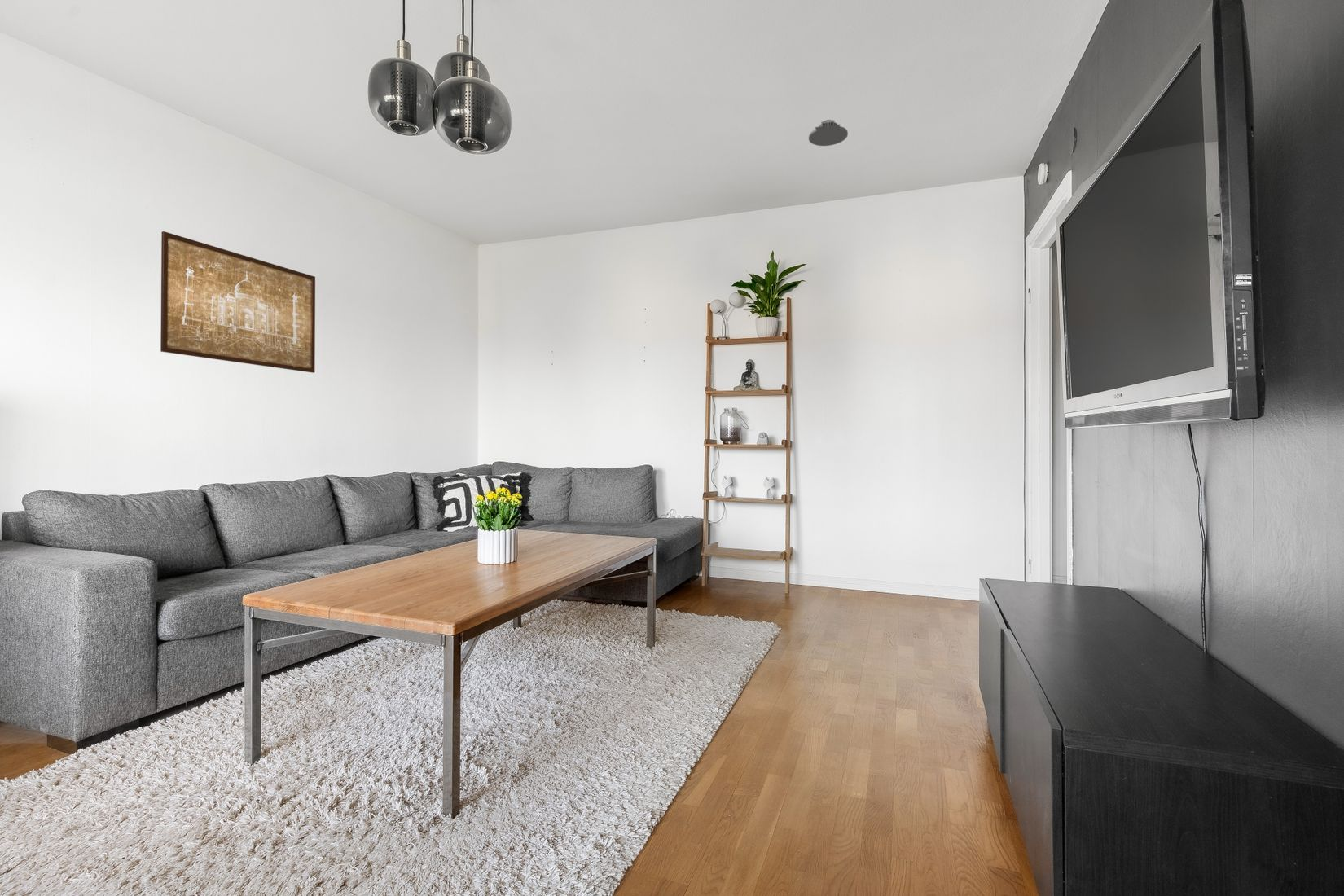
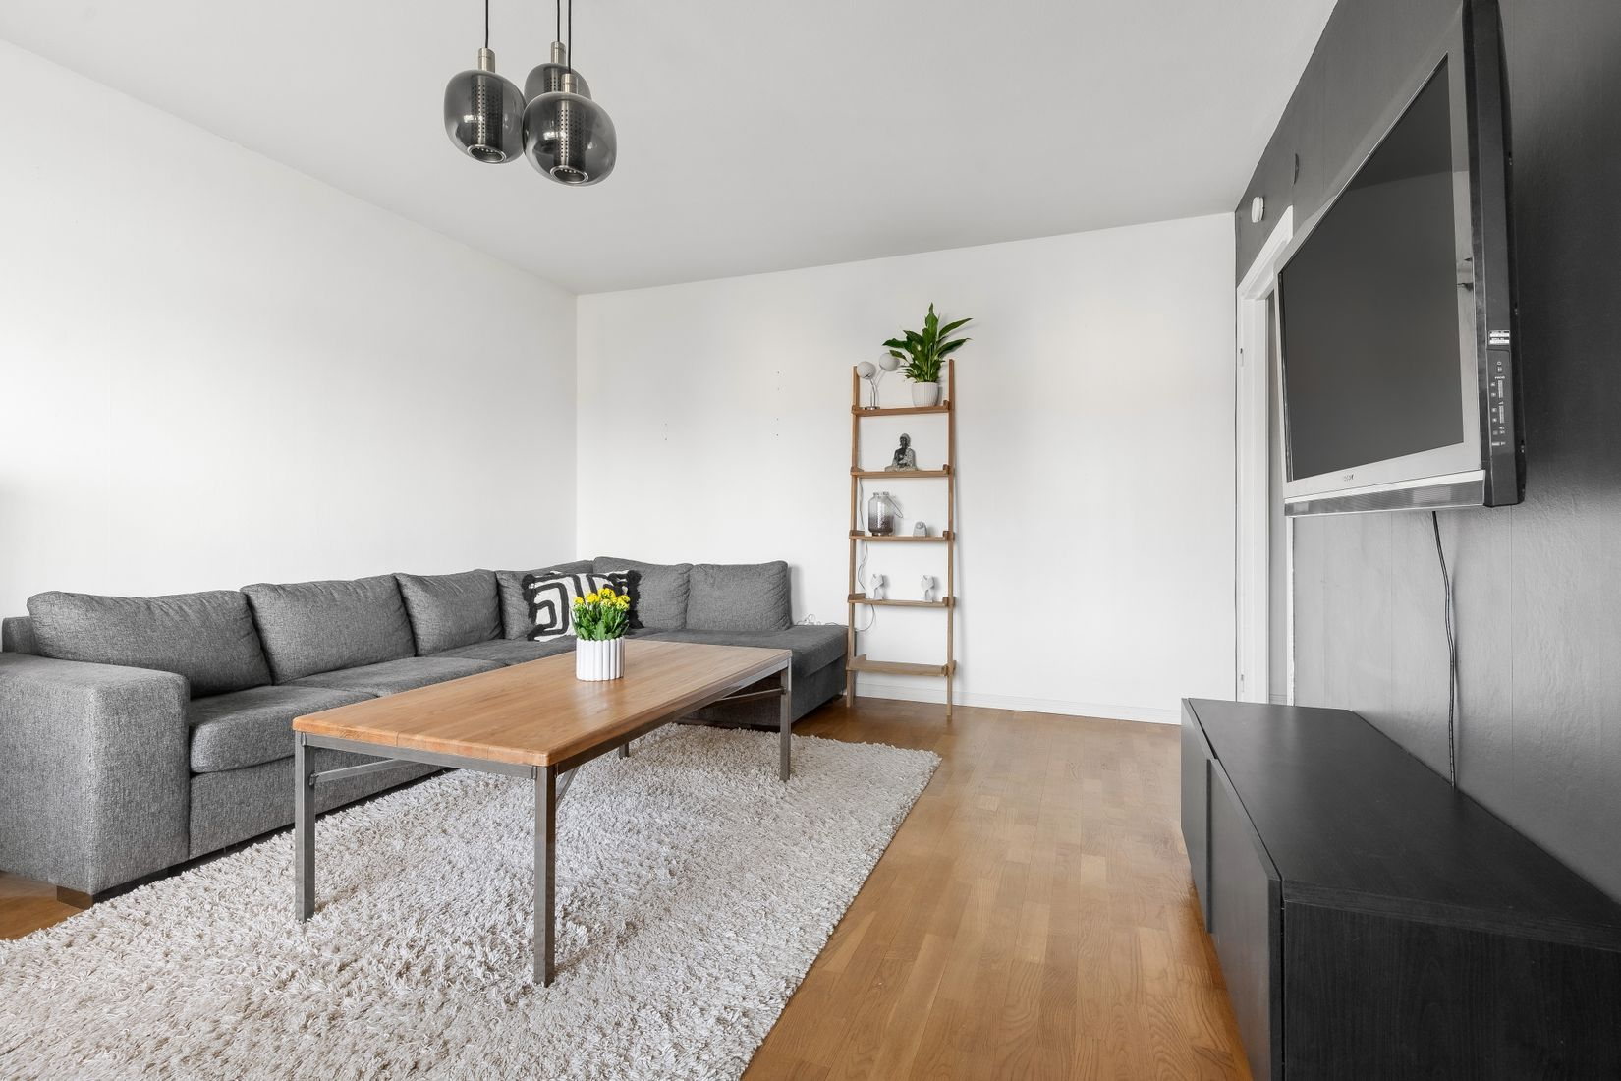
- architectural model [808,119,849,147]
- wall art [160,231,316,374]
